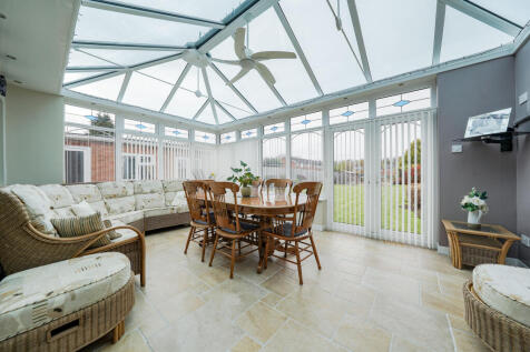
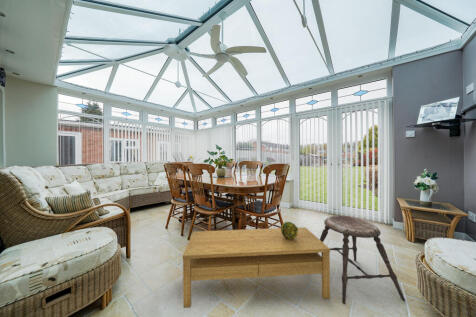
+ decorative ball [280,221,299,240]
+ coffee table [182,226,331,309]
+ stool [319,215,406,305]
